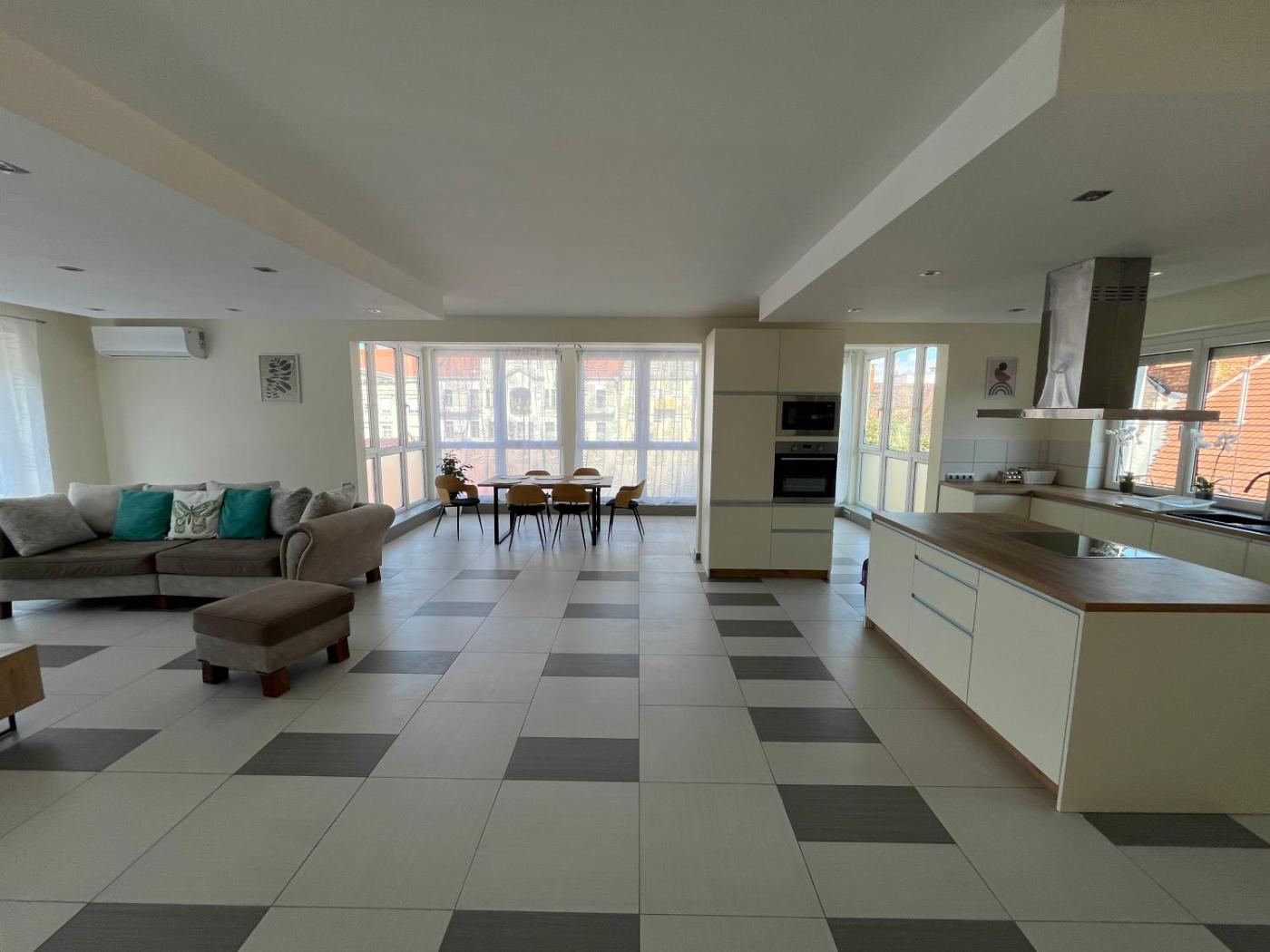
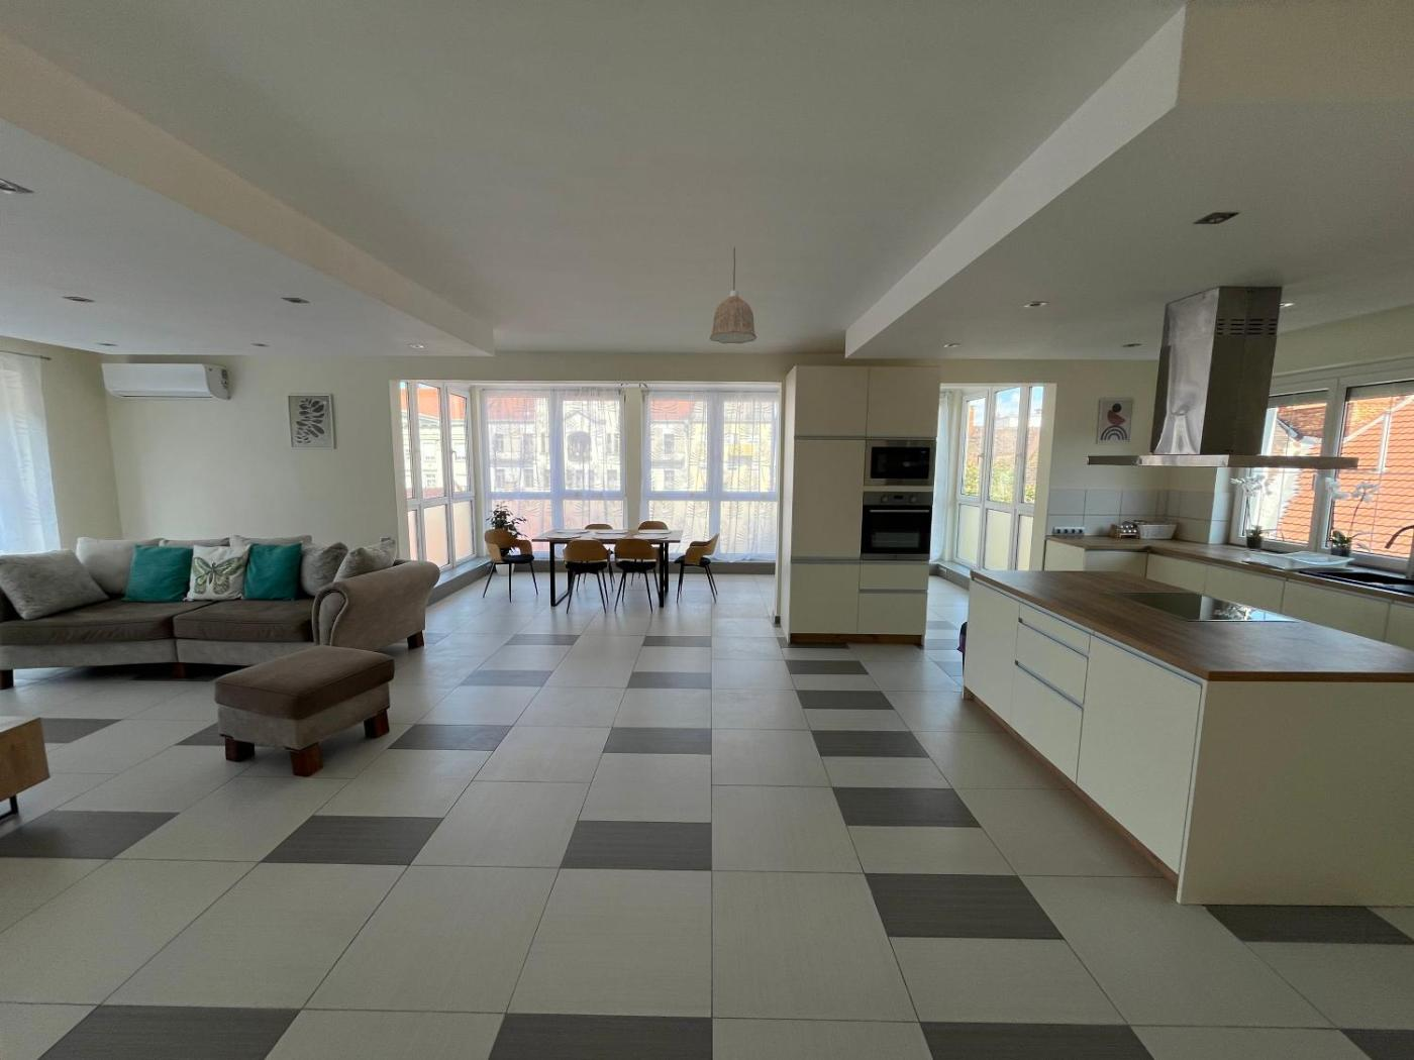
+ pendant lamp [709,246,757,344]
